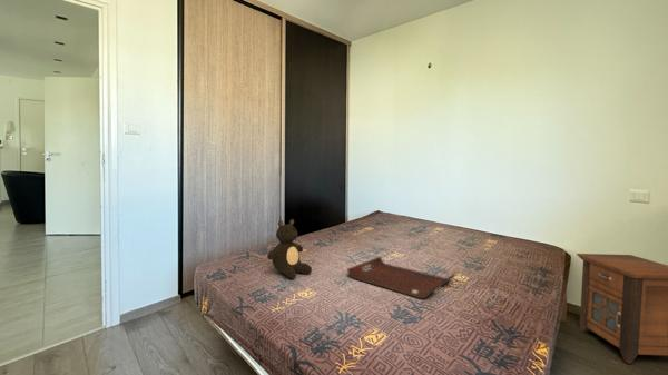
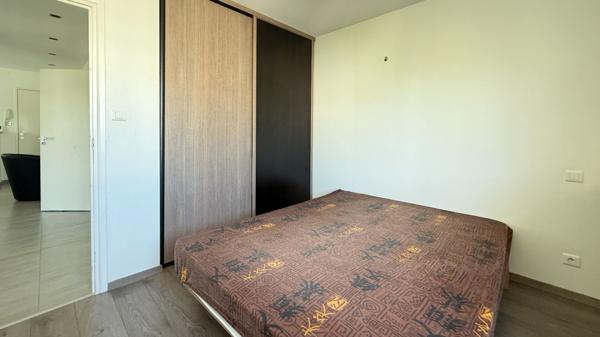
- nightstand [576,253,668,364]
- teddy bear [266,218,313,280]
- serving tray [346,256,456,300]
